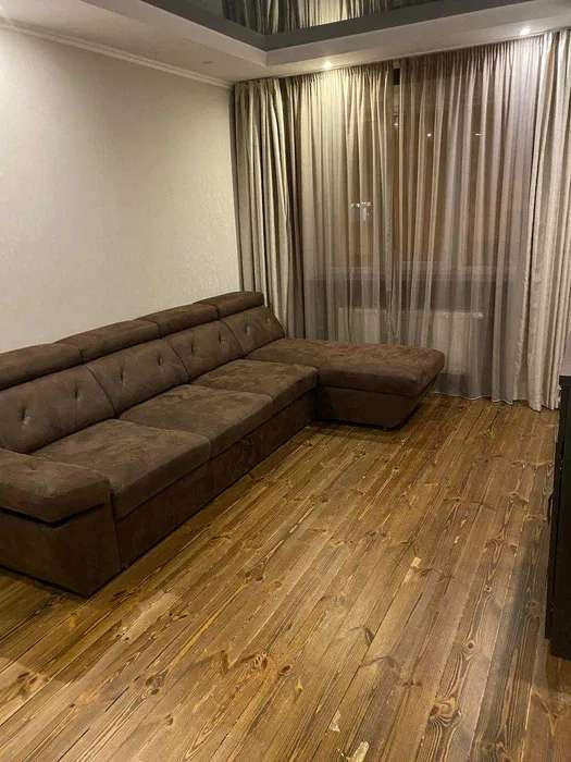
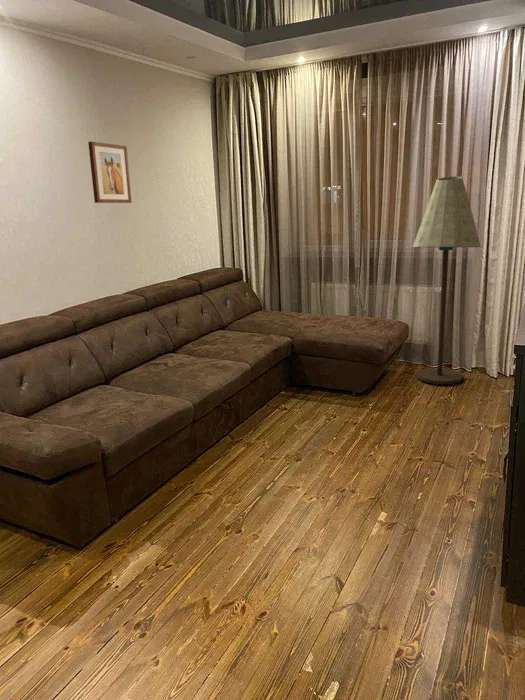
+ wall art [87,141,133,204]
+ floor lamp [412,175,482,385]
